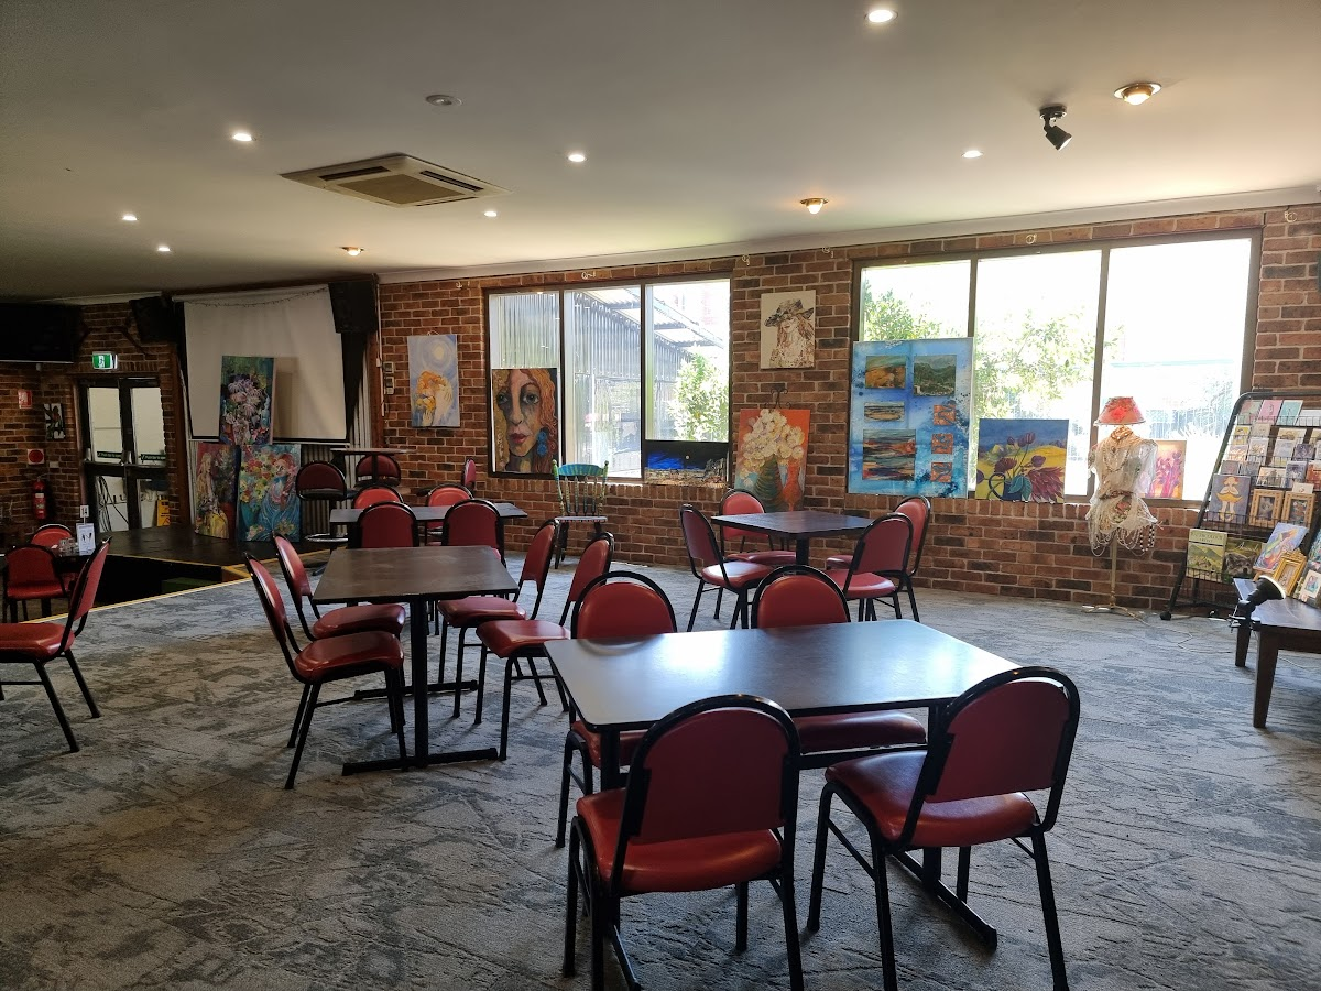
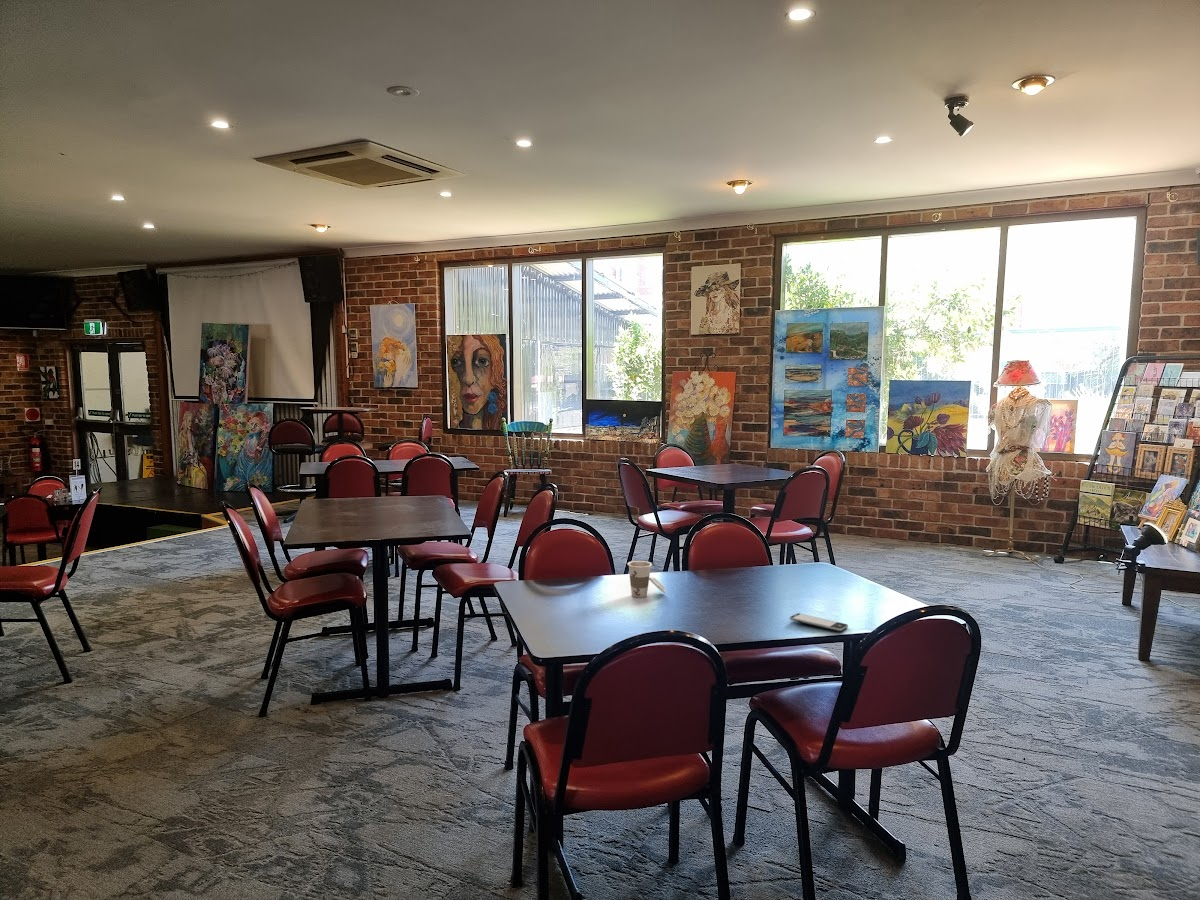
+ cup [627,560,667,599]
+ smartphone [789,612,849,632]
